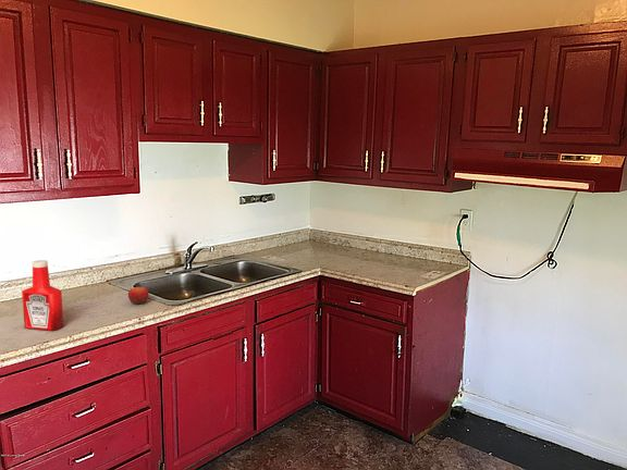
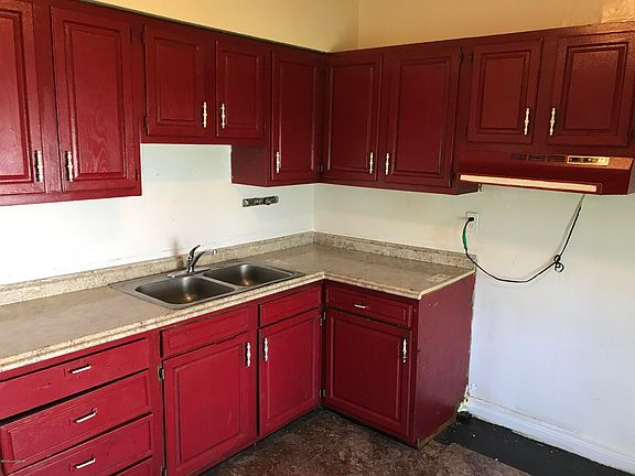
- fruit [127,286,150,306]
- soap bottle [21,259,64,332]
